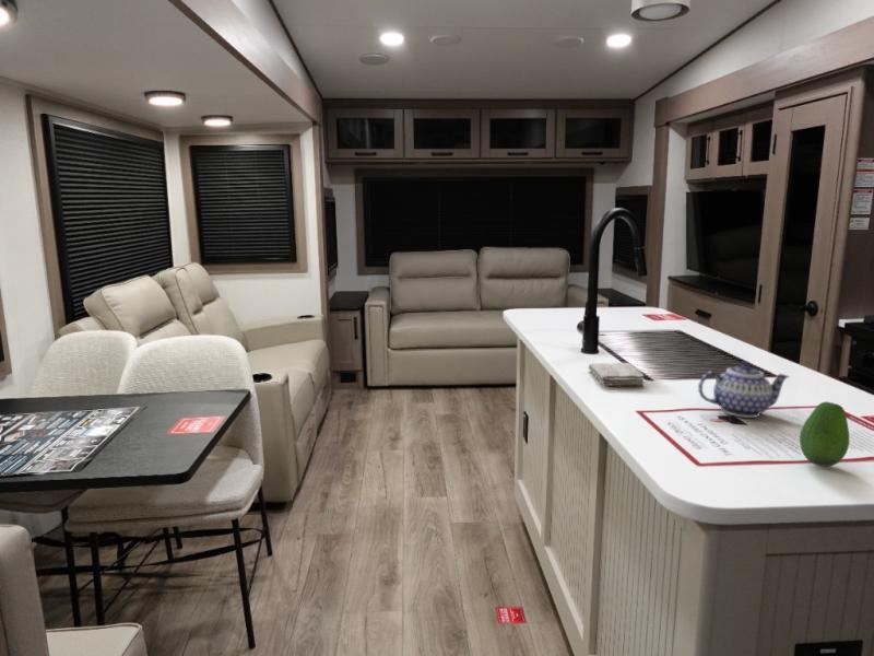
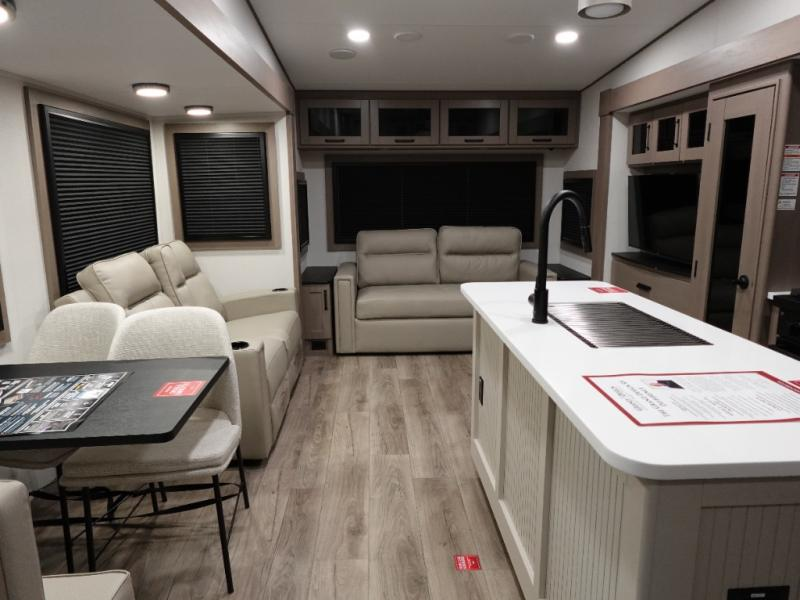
- fruit [799,401,850,468]
- teapot [697,361,791,419]
- washcloth [587,362,646,387]
